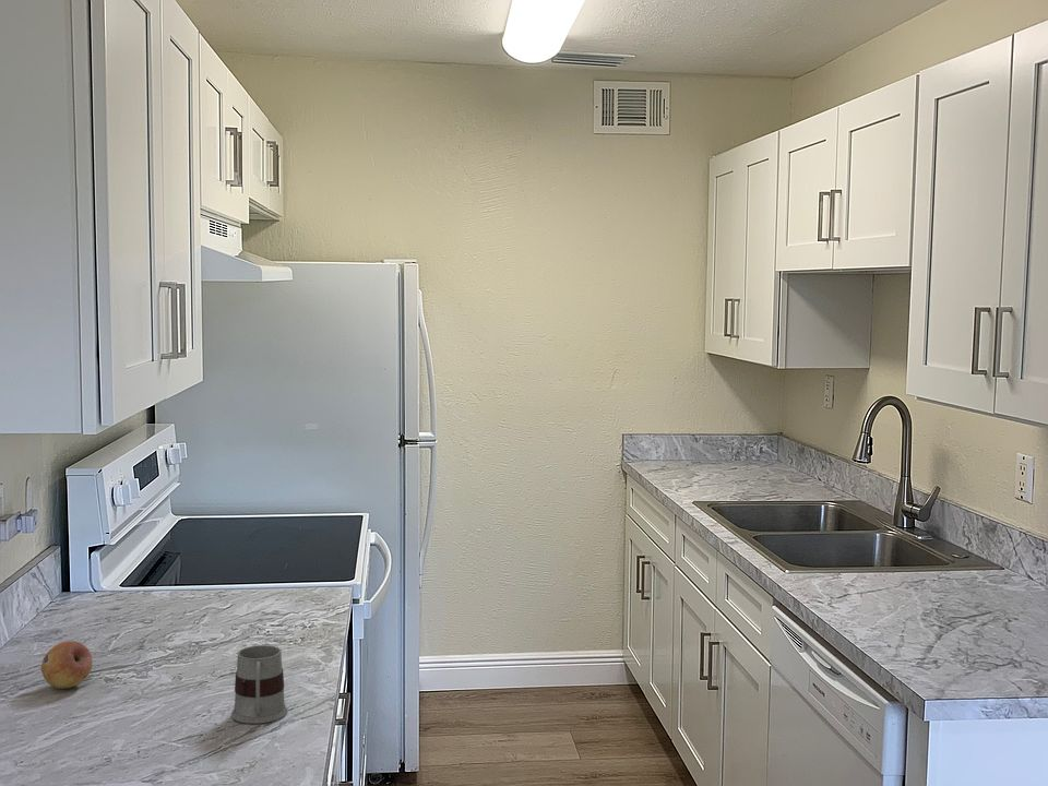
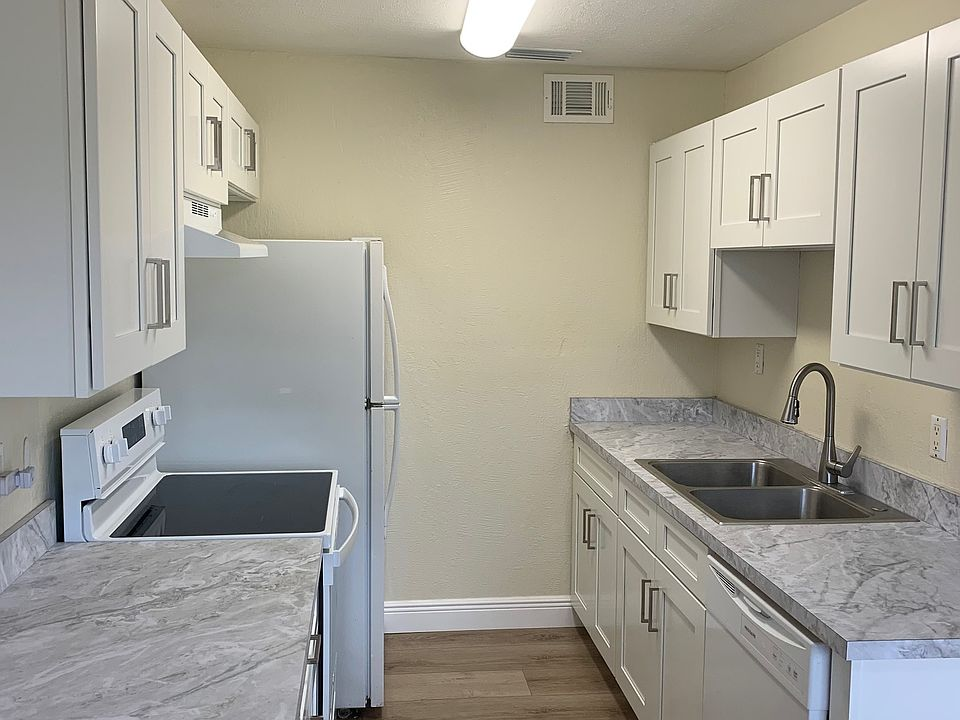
- mug [230,644,288,725]
- fruit [40,640,94,690]
